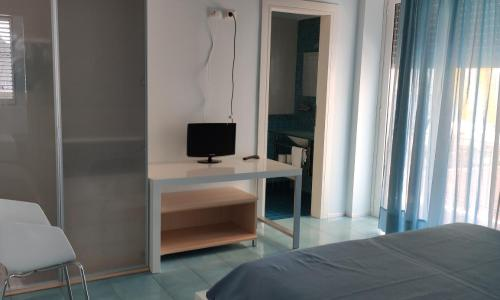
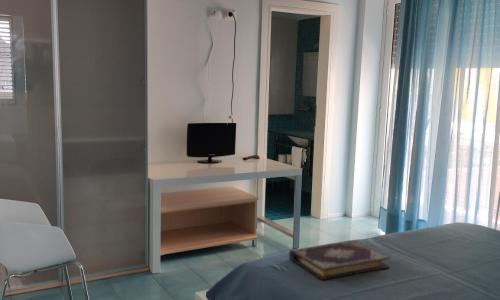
+ book [288,240,391,281]
